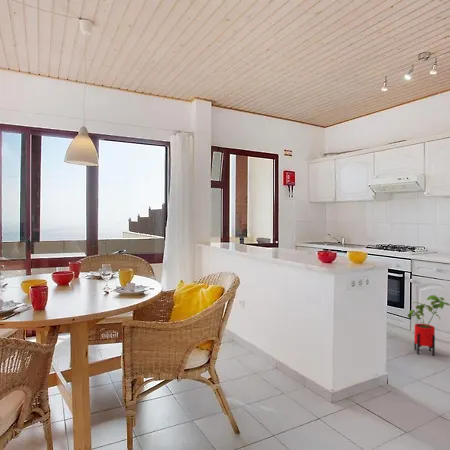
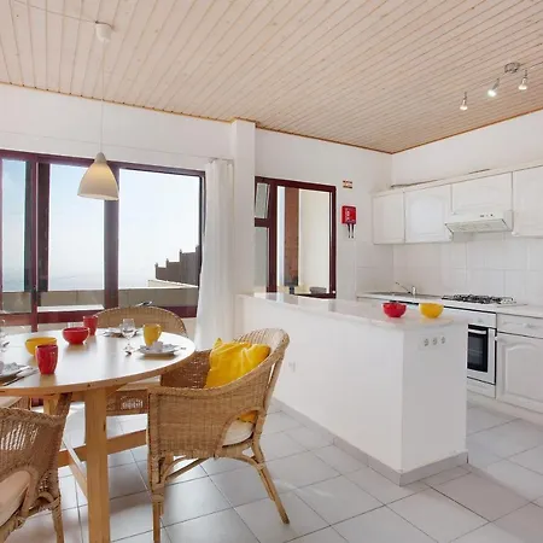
- house plant [406,294,450,357]
